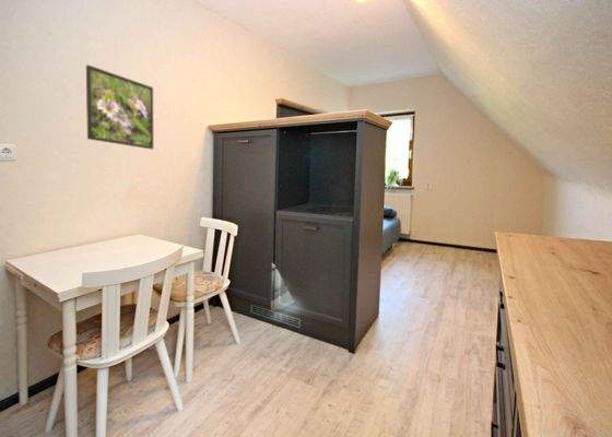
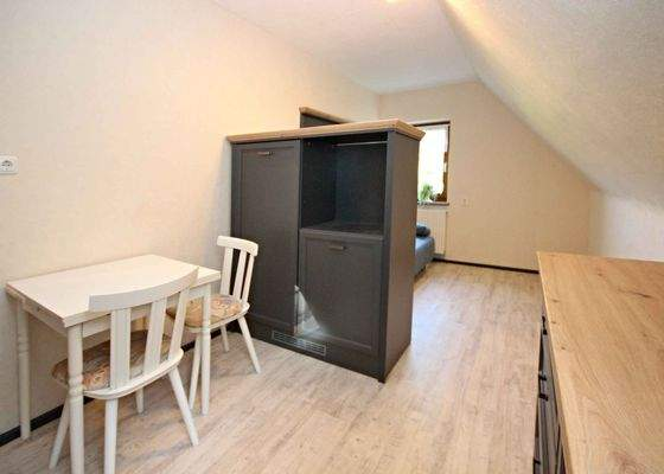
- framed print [85,63,154,151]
